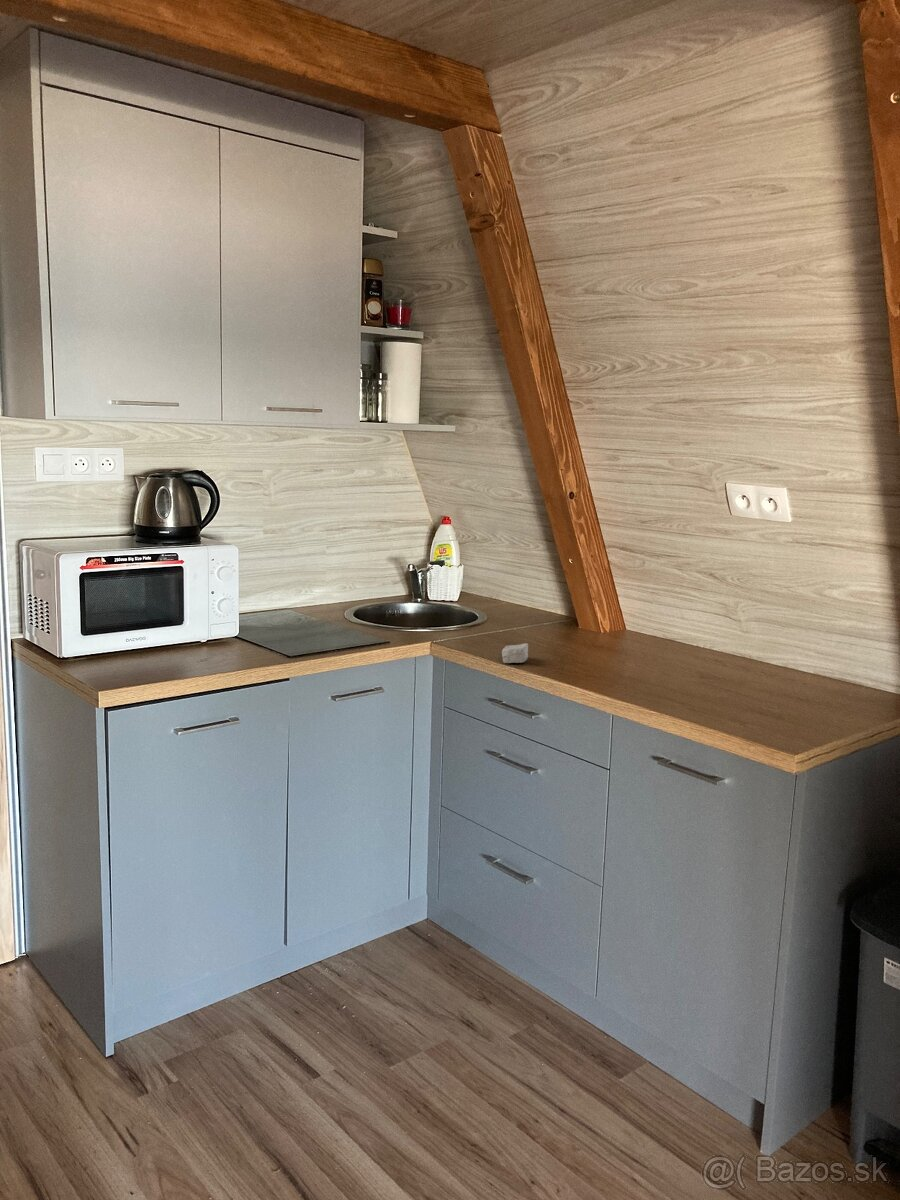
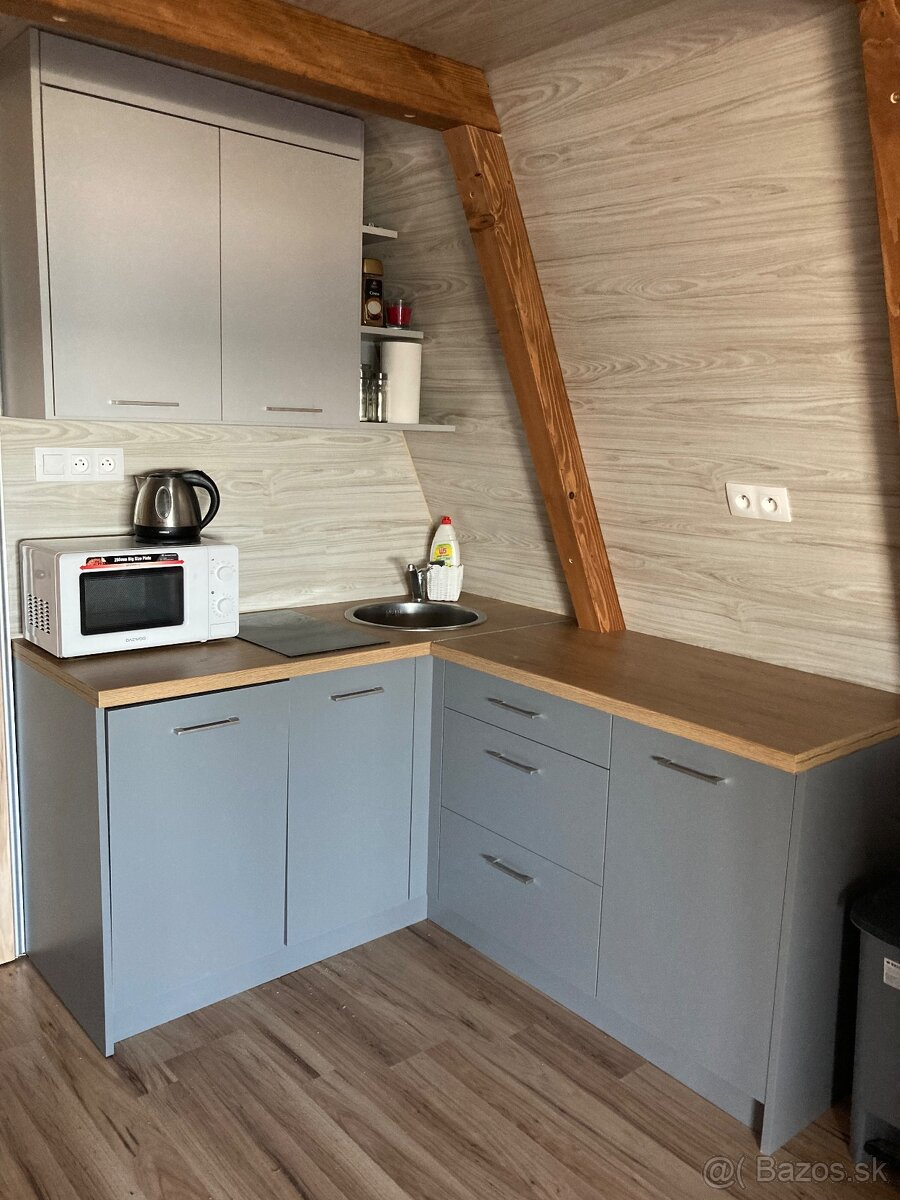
- soap bar [501,642,529,664]
